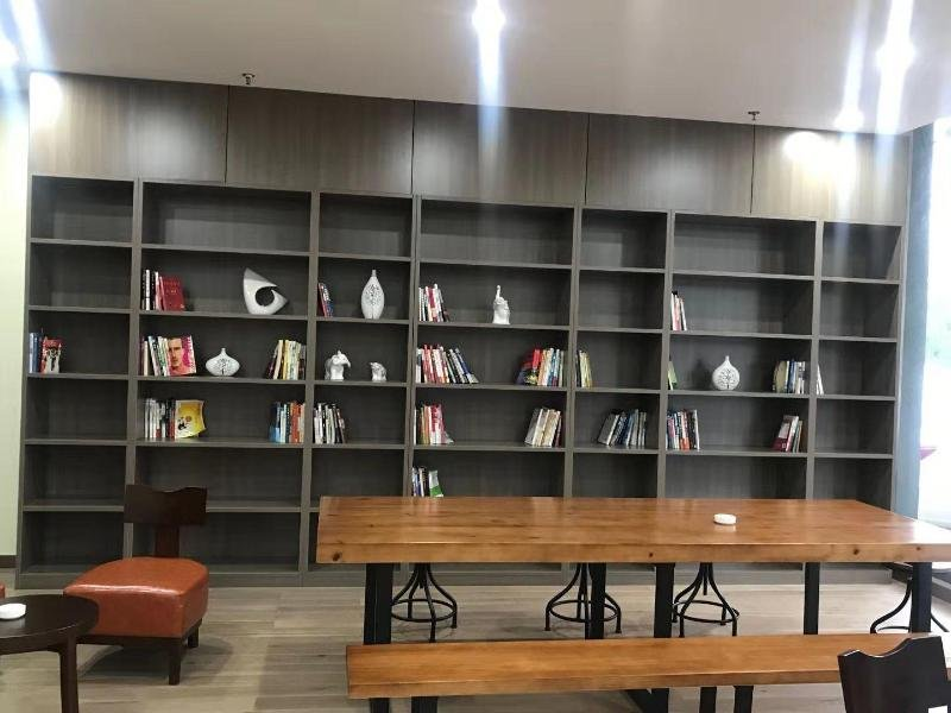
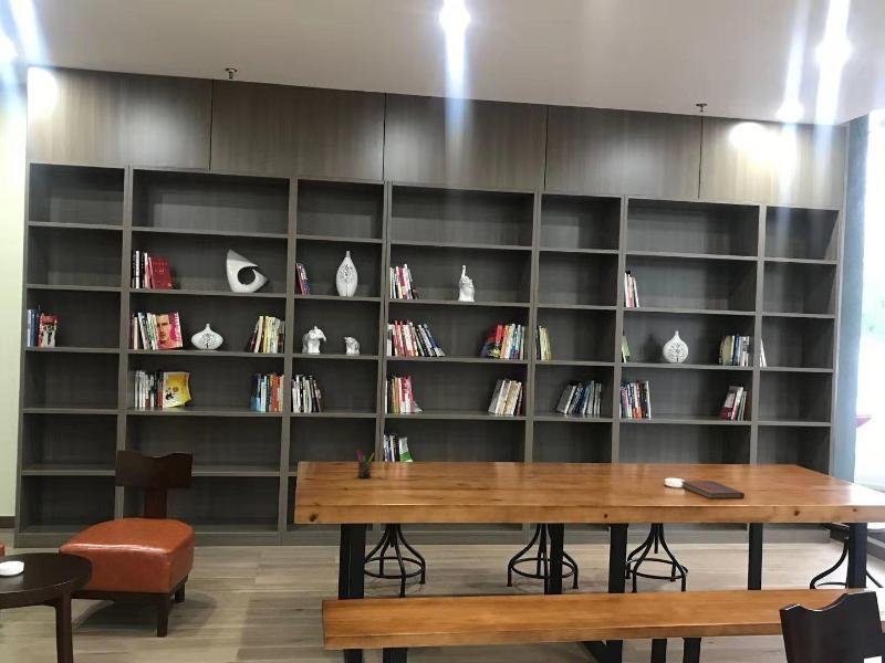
+ pen holder [355,449,376,480]
+ diary [680,480,746,499]
